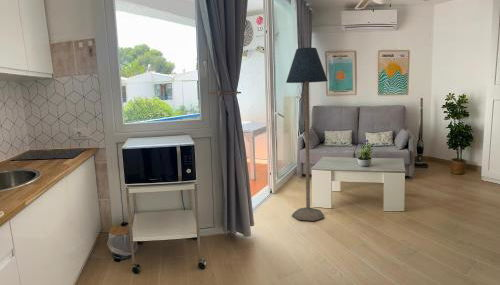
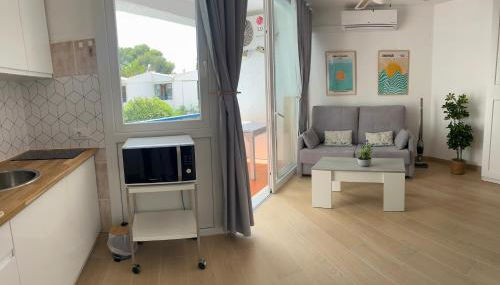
- floor lamp [285,47,329,222]
